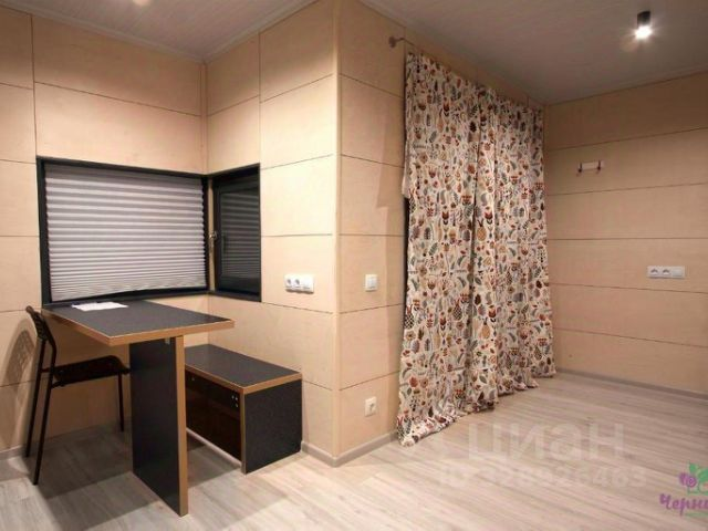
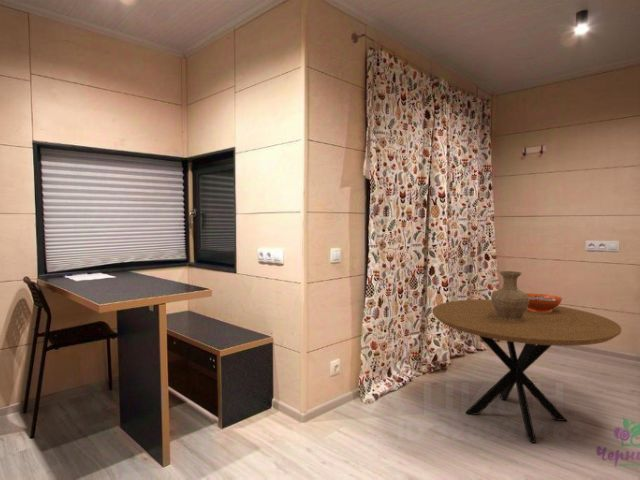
+ dining table [431,298,622,444]
+ decorative bowl [525,292,563,312]
+ vase [490,270,529,321]
